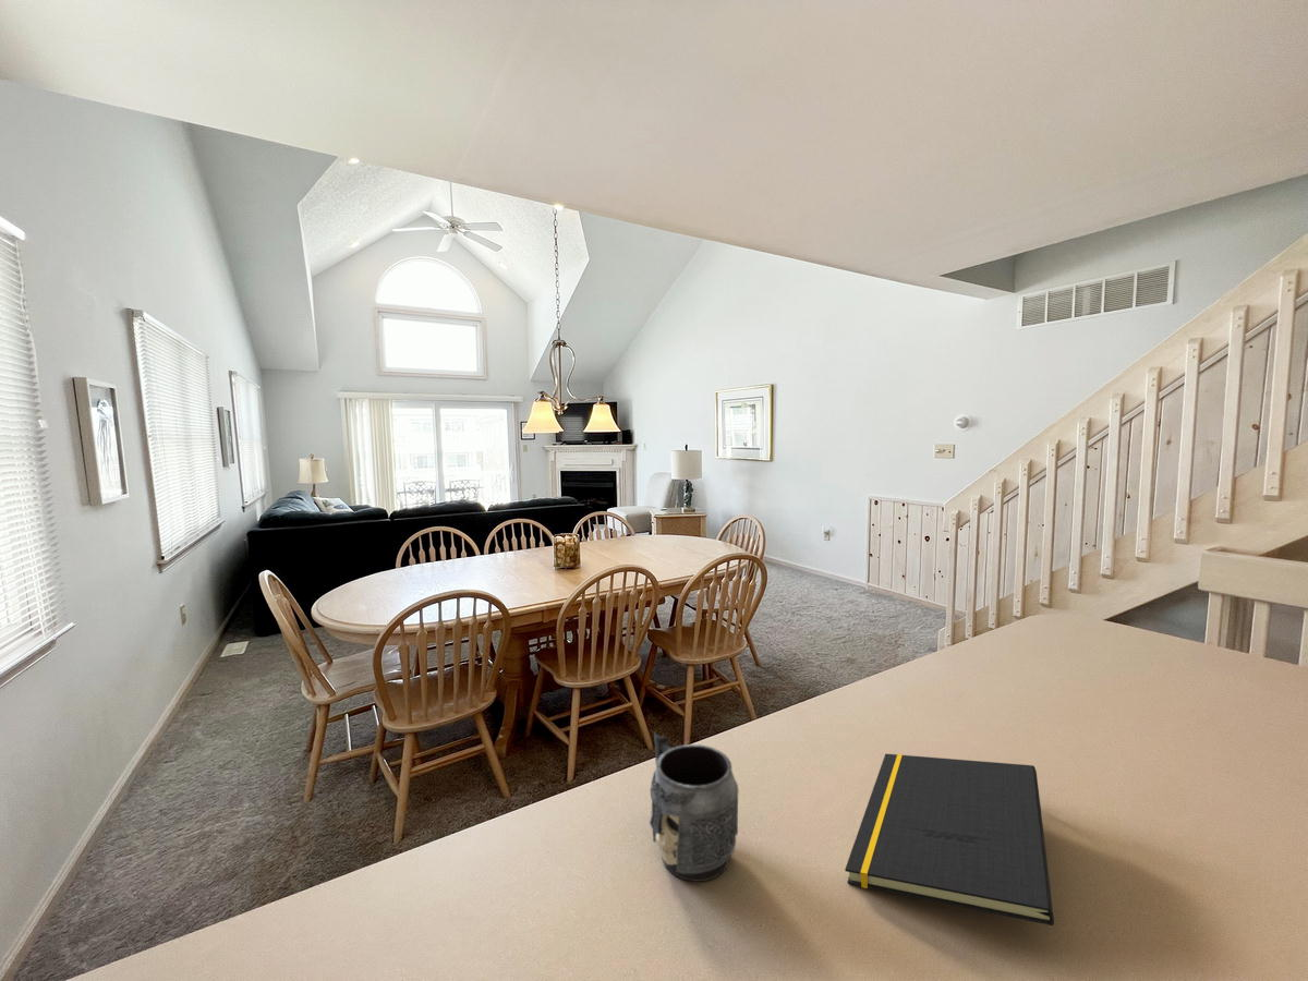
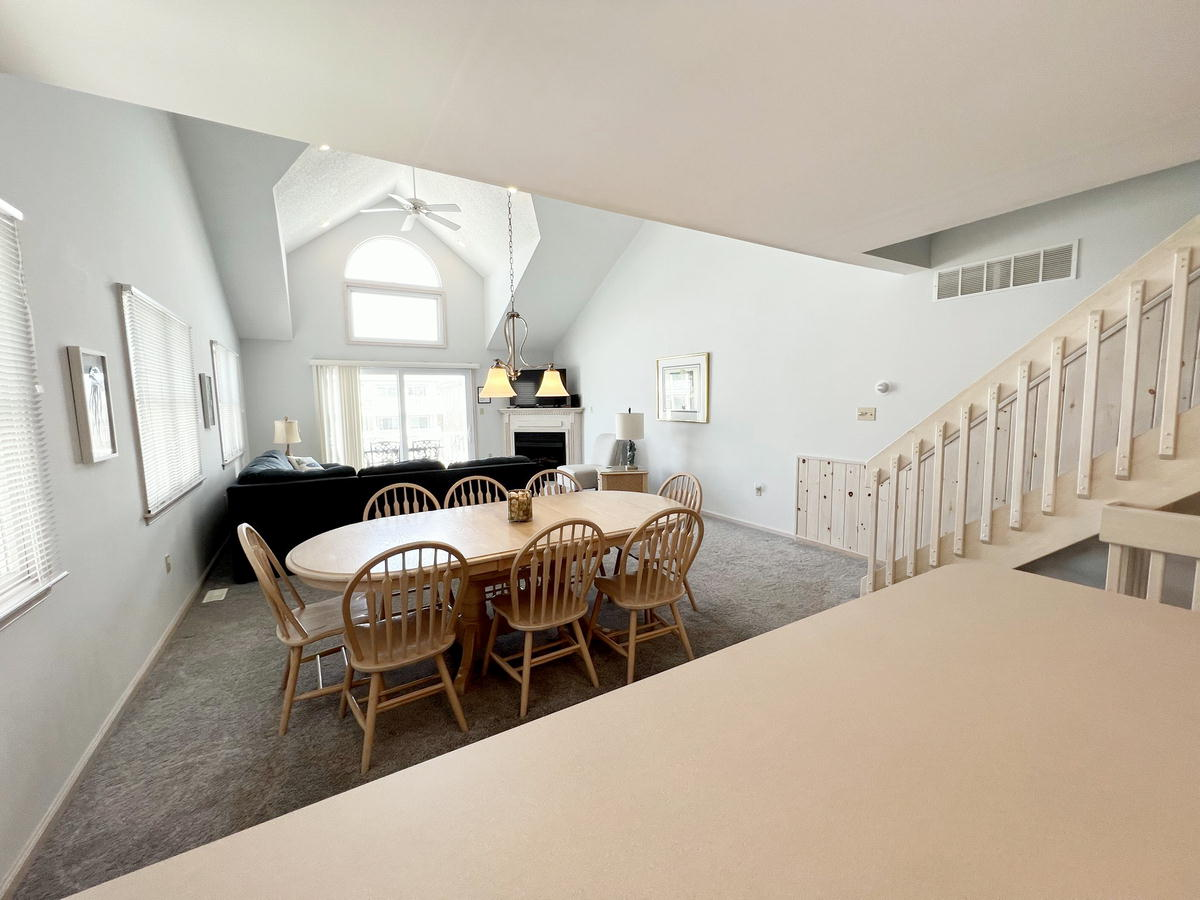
- mug [649,730,739,883]
- notepad [844,752,1055,927]
